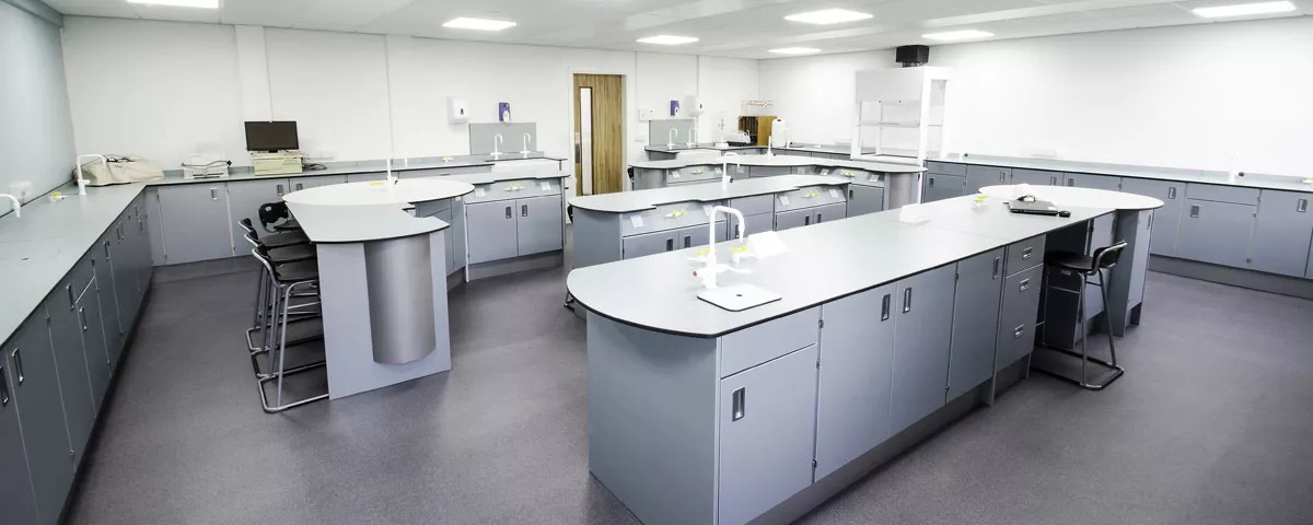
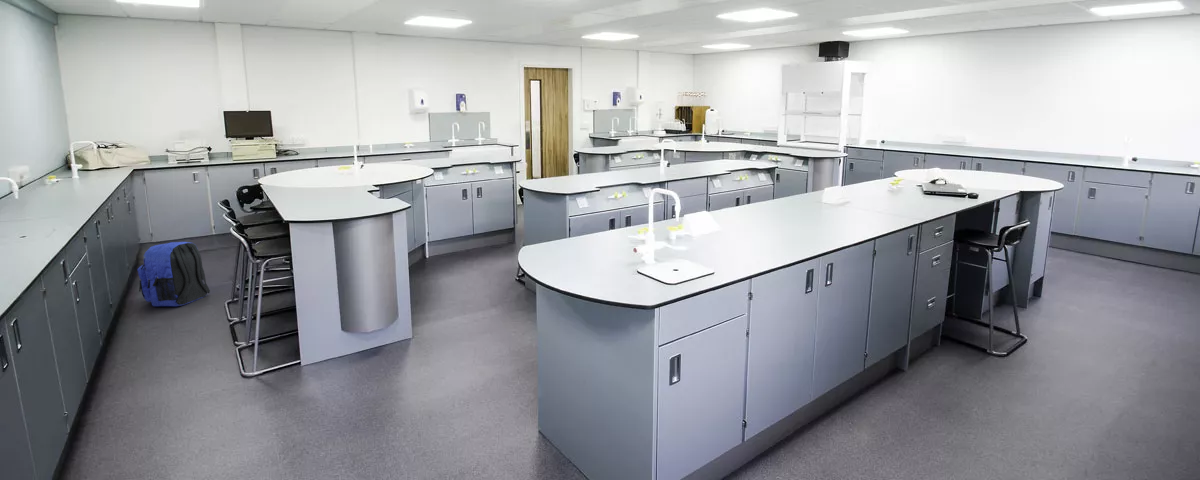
+ backpack [137,241,211,307]
